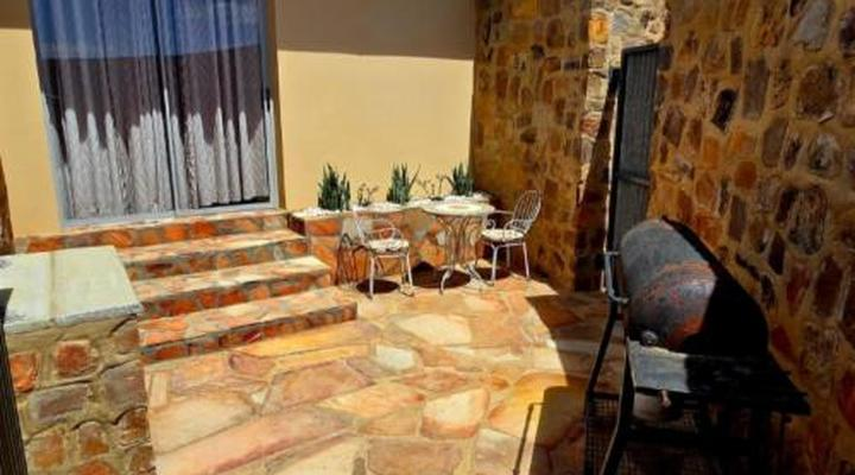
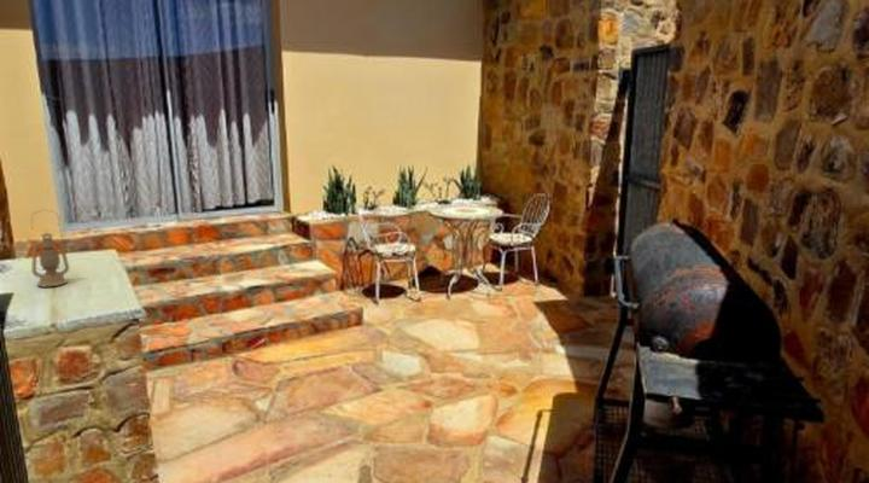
+ lantern [30,208,70,287]
